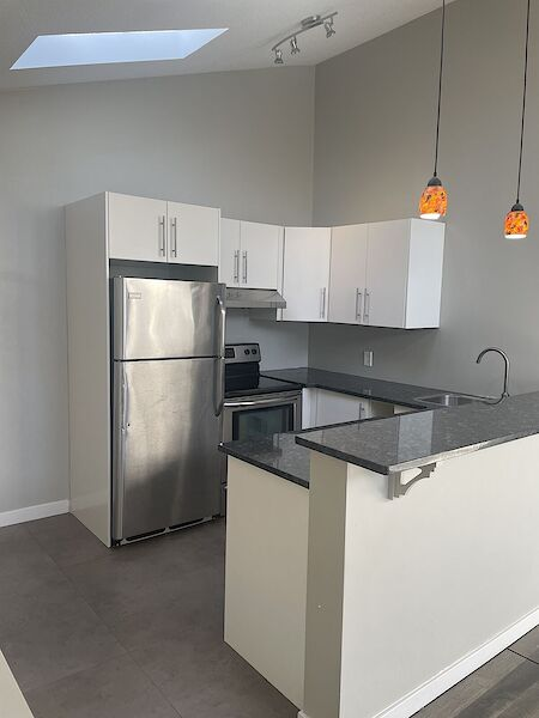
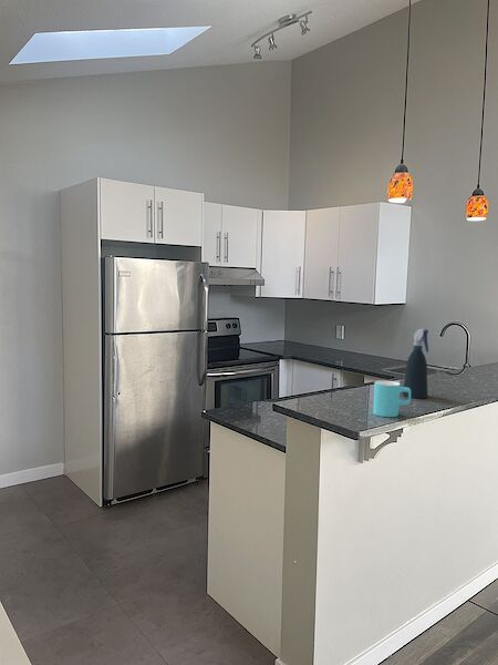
+ spray bottle [402,328,429,399]
+ cup [372,379,412,418]
